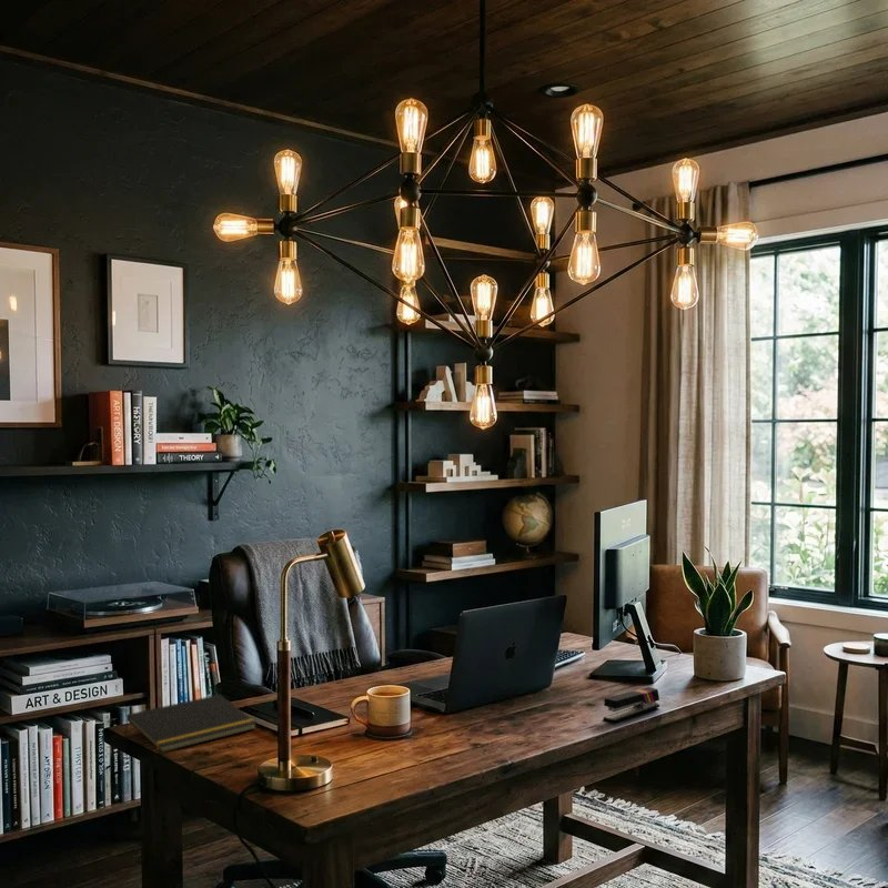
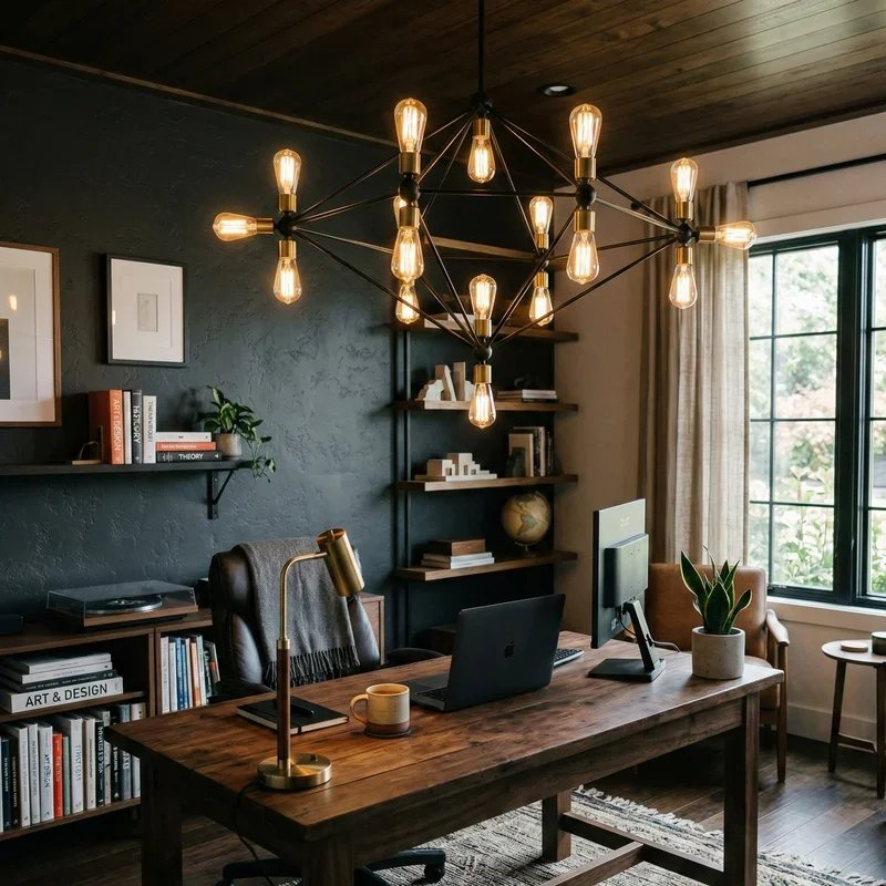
- stapler [603,686,660,724]
- notepad [123,693,259,754]
